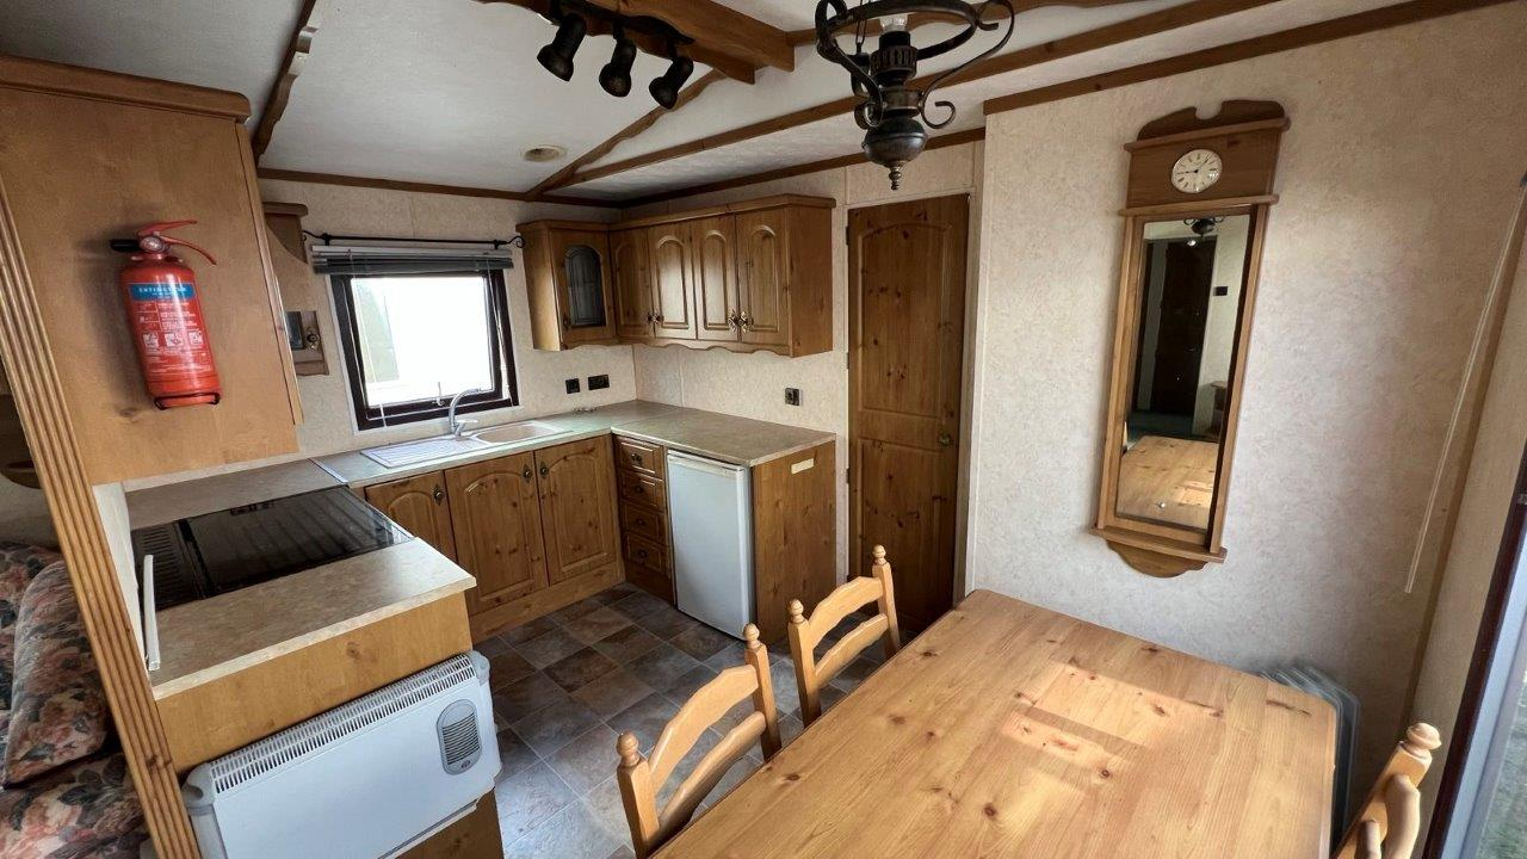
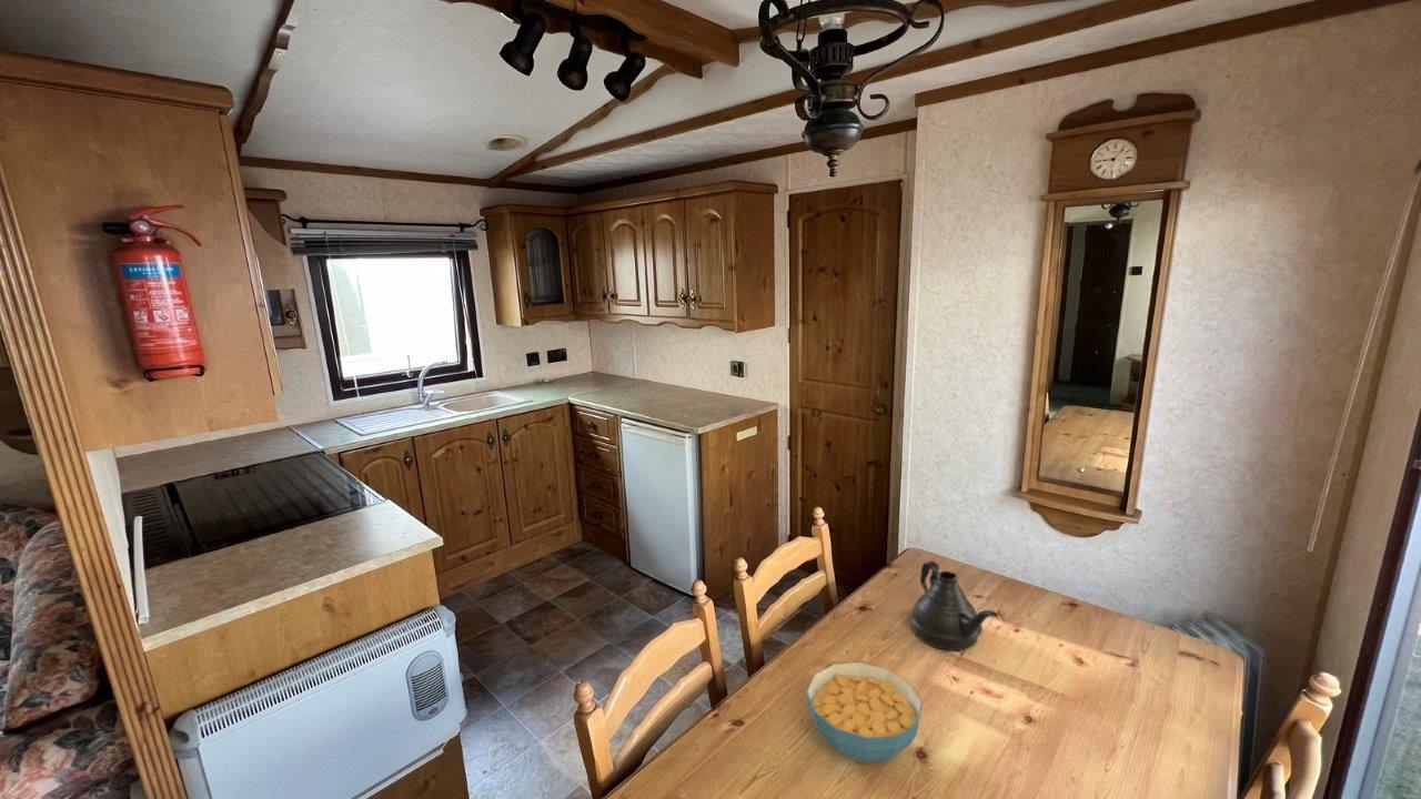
+ cereal bowl [805,661,924,763]
+ teapot [909,560,999,651]
